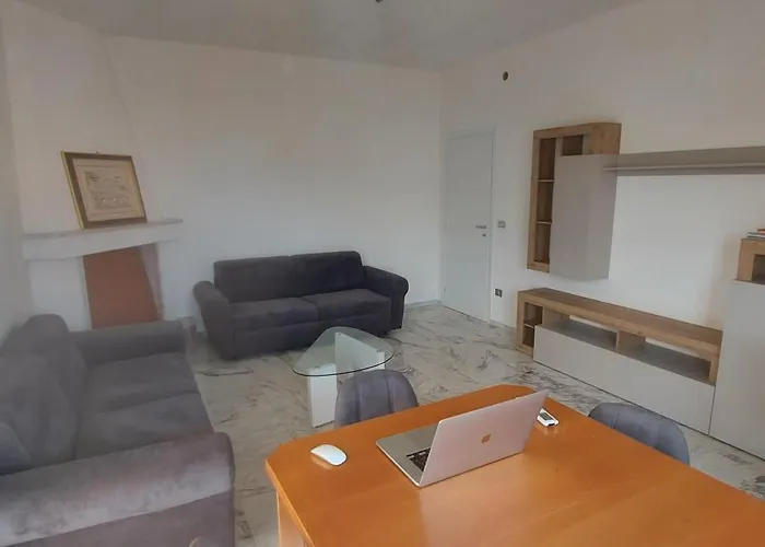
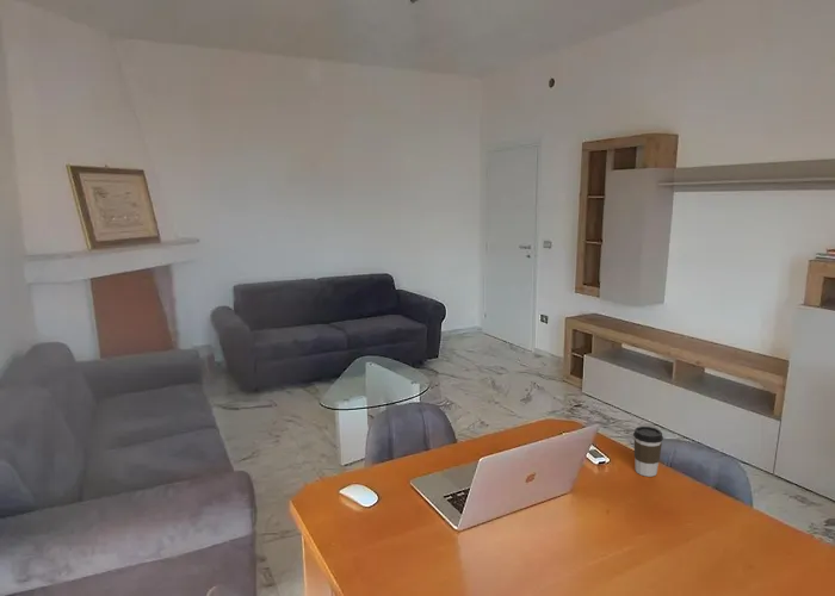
+ coffee cup [632,426,664,478]
